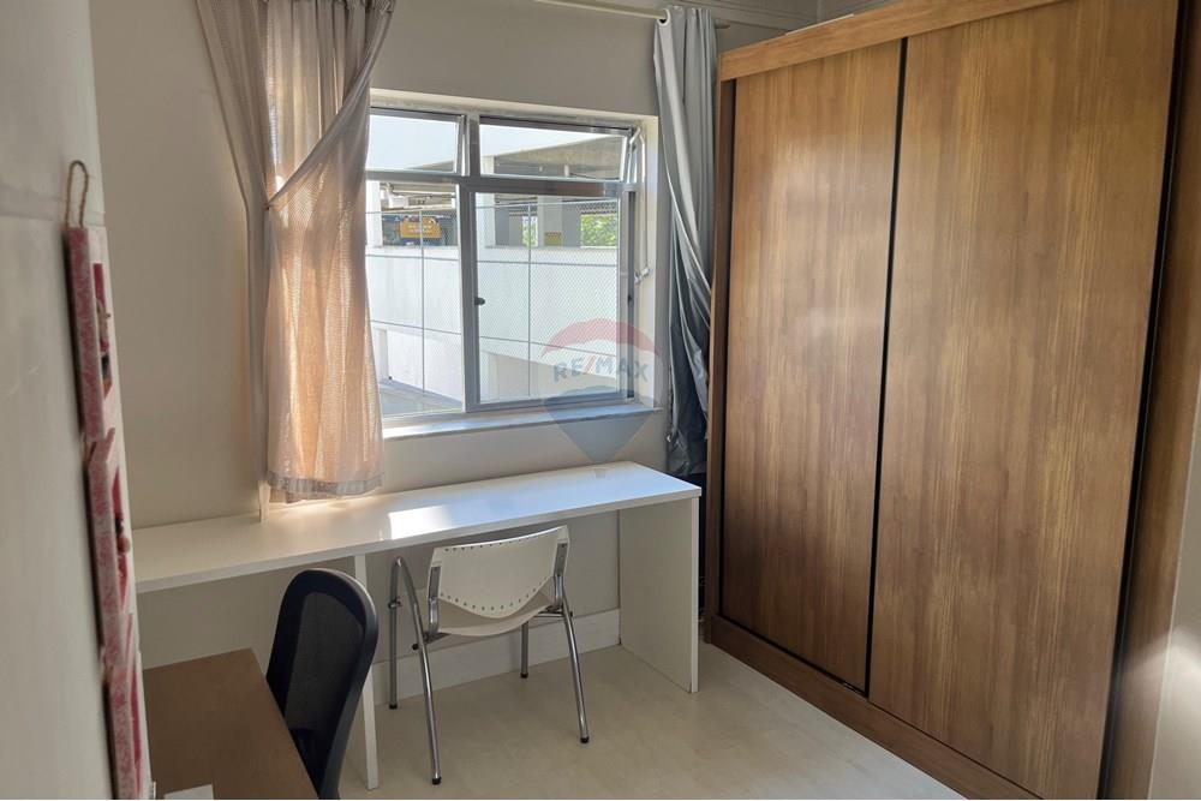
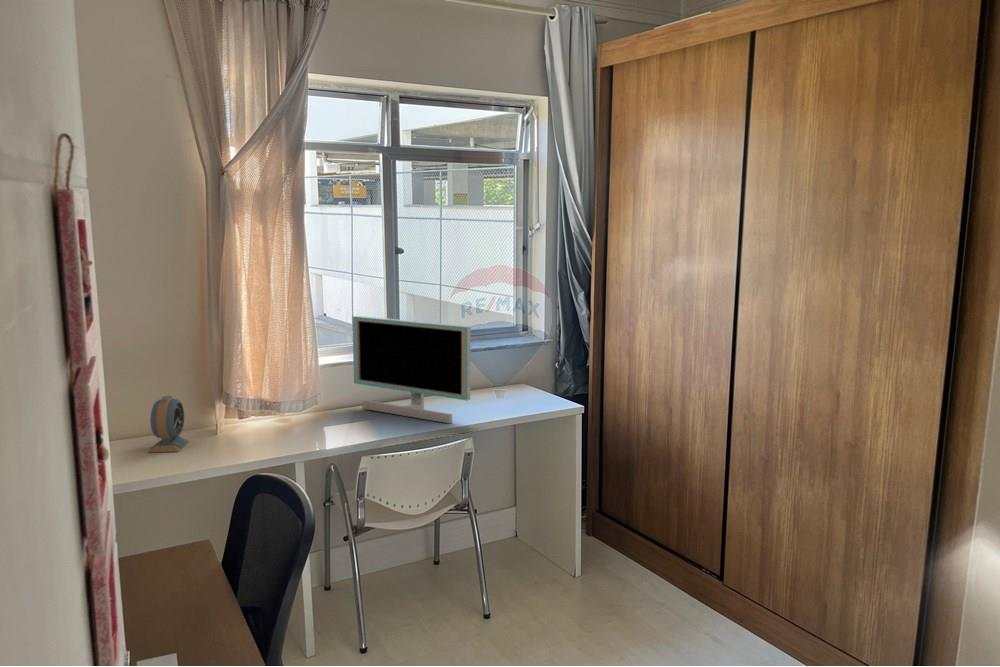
+ monitor [351,315,472,424]
+ alarm clock [147,395,191,454]
